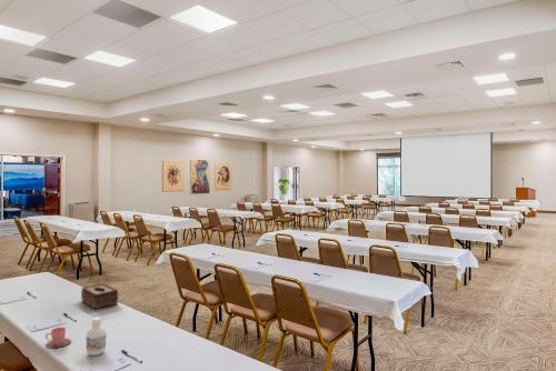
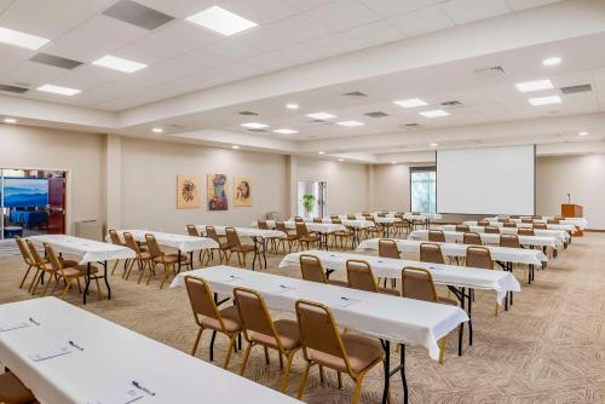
- tissue box [80,282,119,310]
- cup [44,327,72,349]
- bottle [86,317,107,357]
